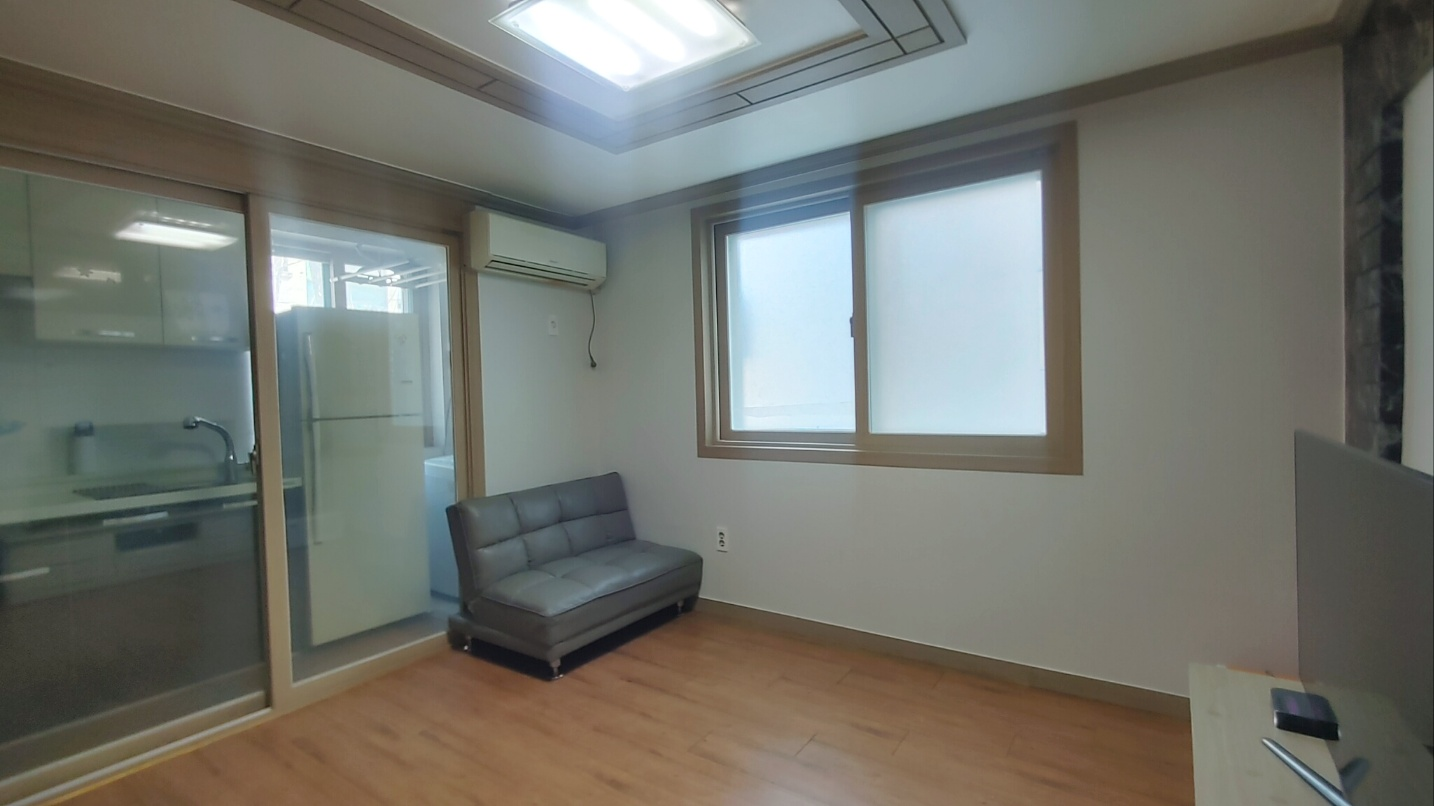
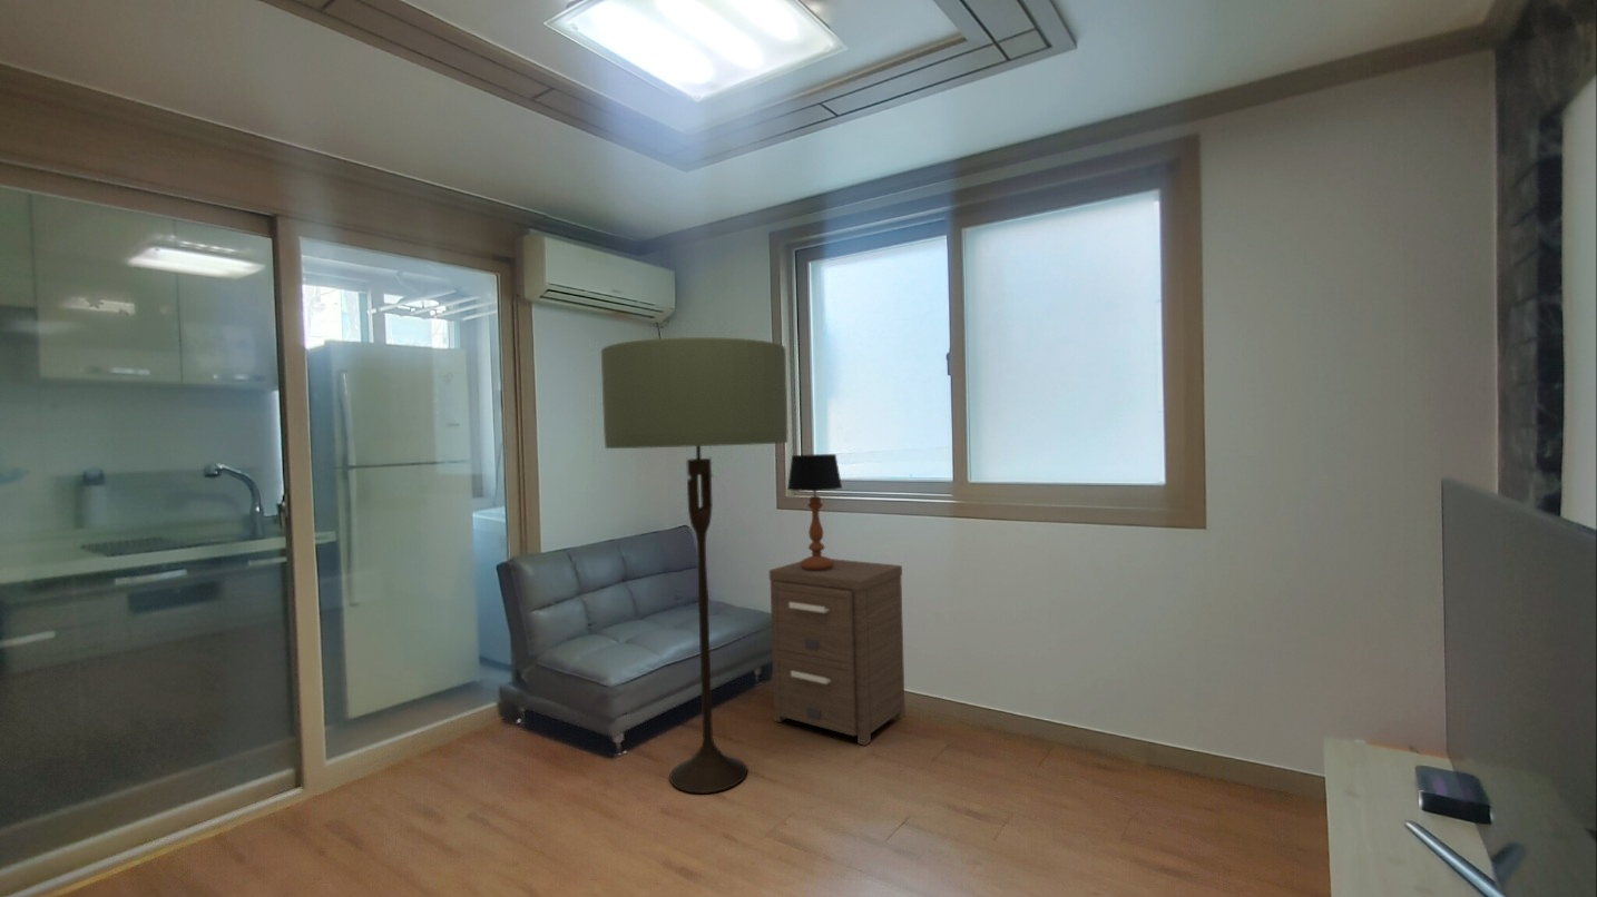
+ floor lamp [600,336,788,795]
+ table lamp [786,453,843,571]
+ nightstand [768,558,907,747]
